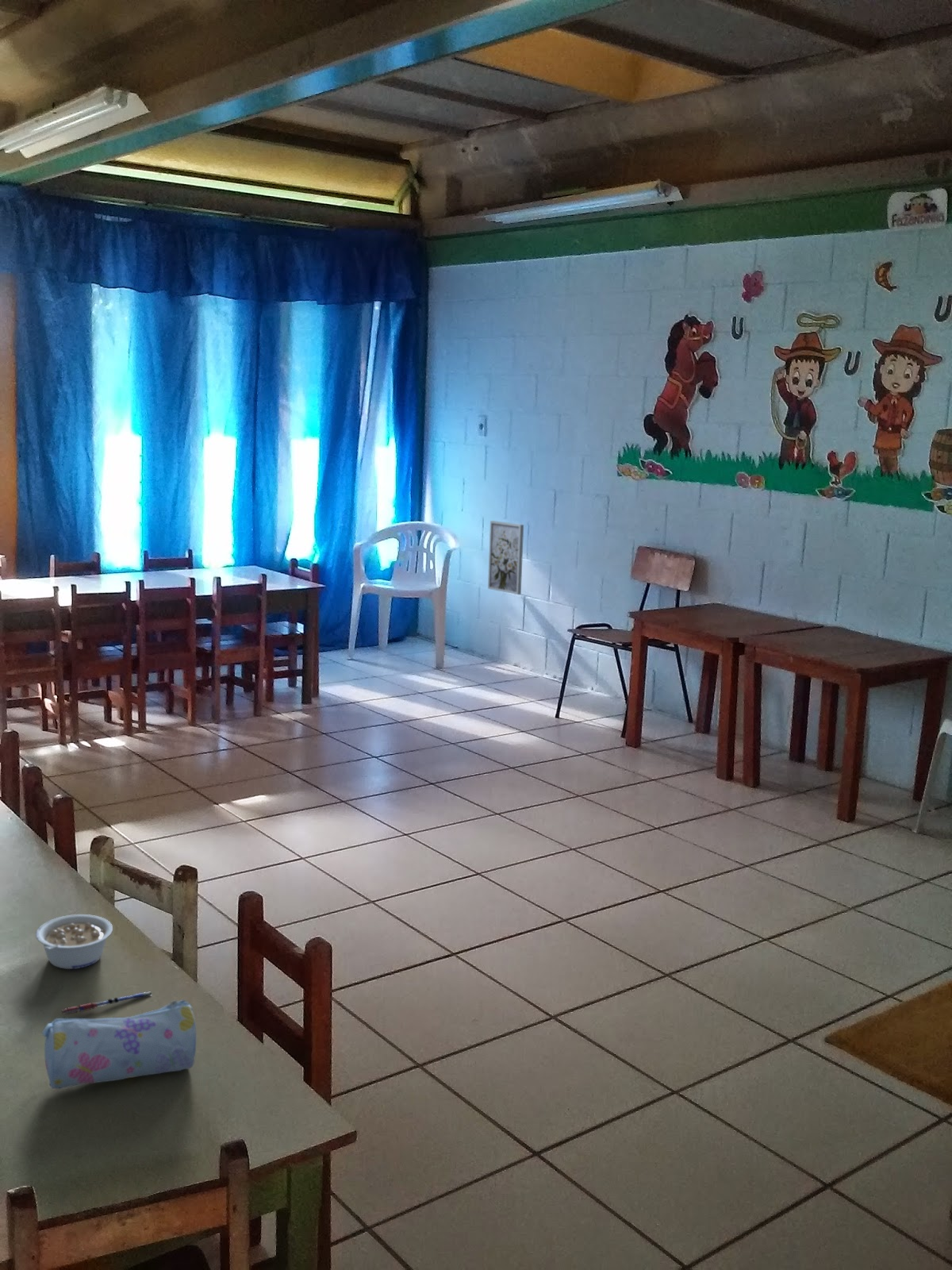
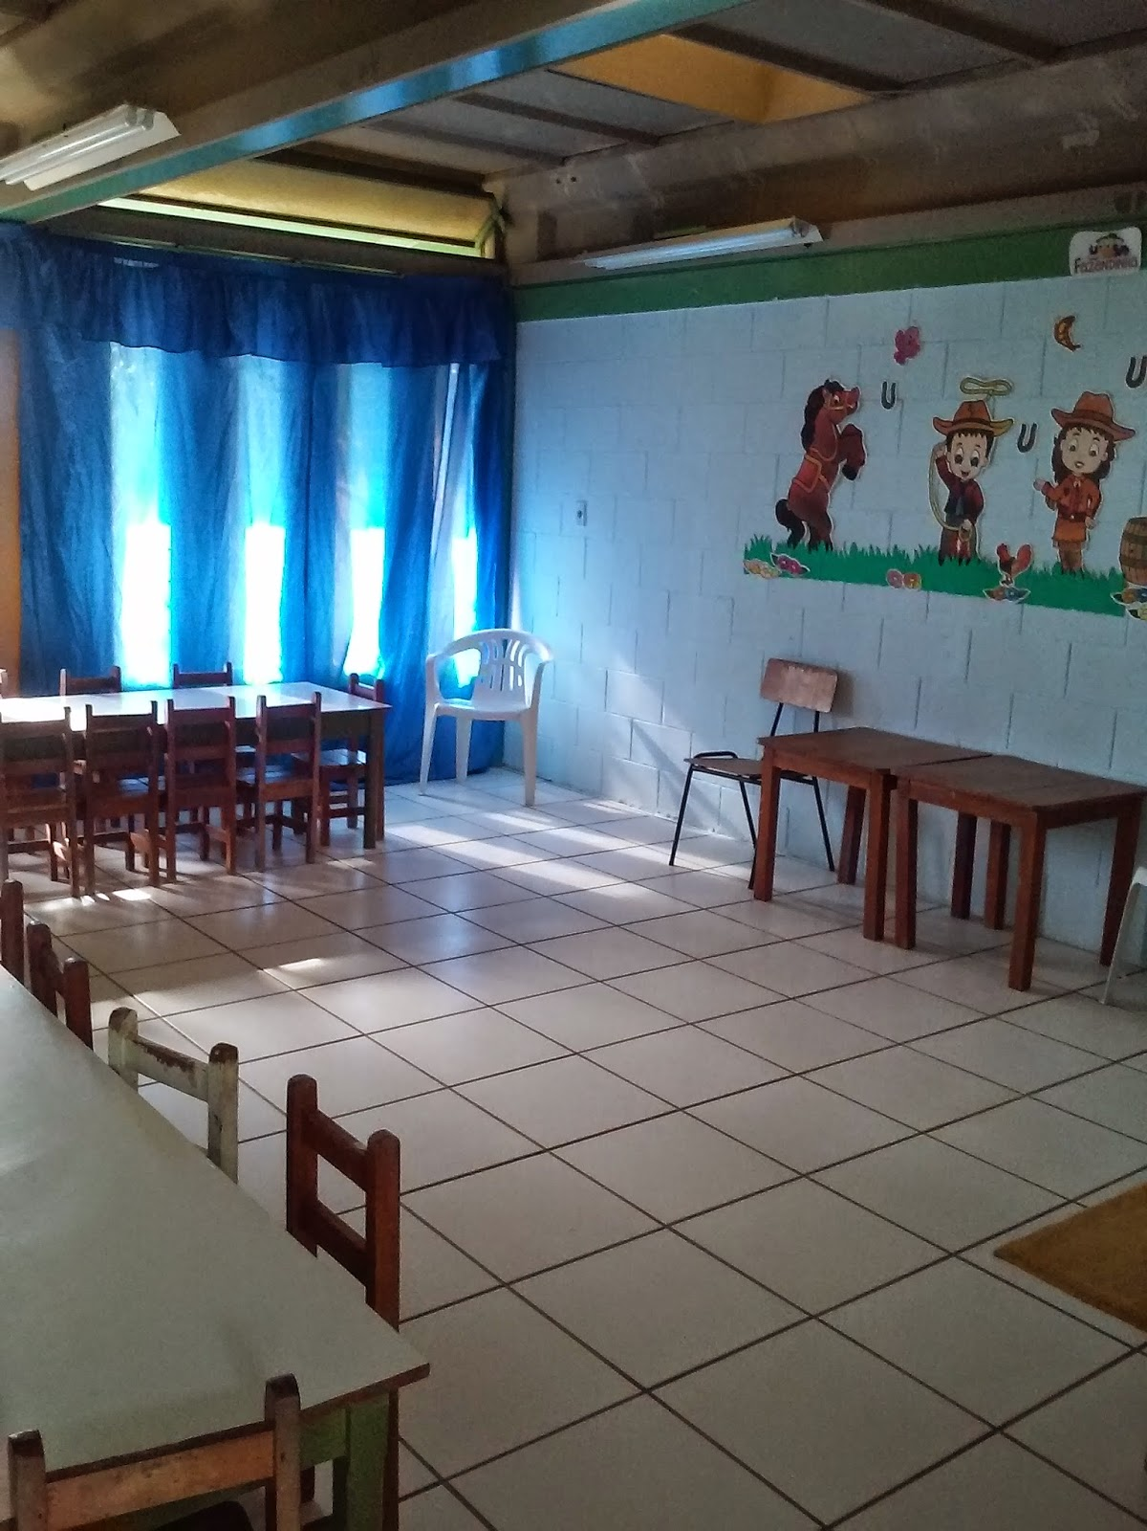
- wall art [487,520,524,595]
- pen [61,991,152,1015]
- pencil case [41,999,197,1090]
- legume [35,914,113,970]
